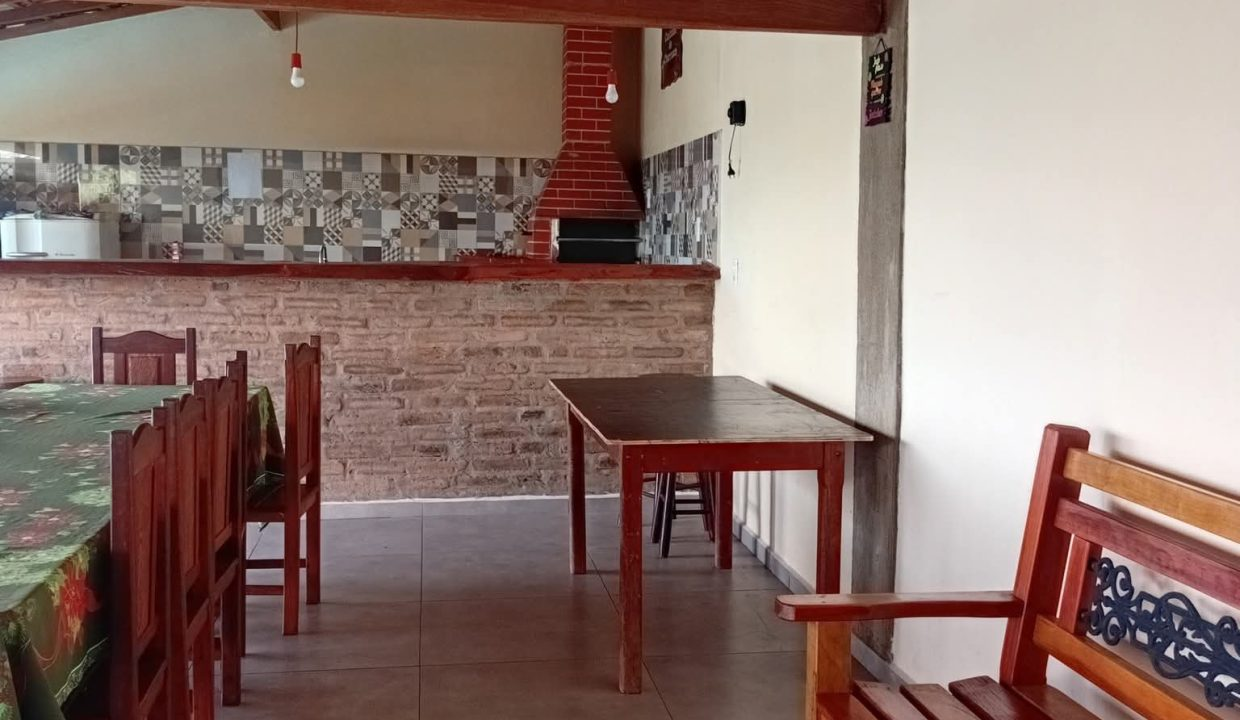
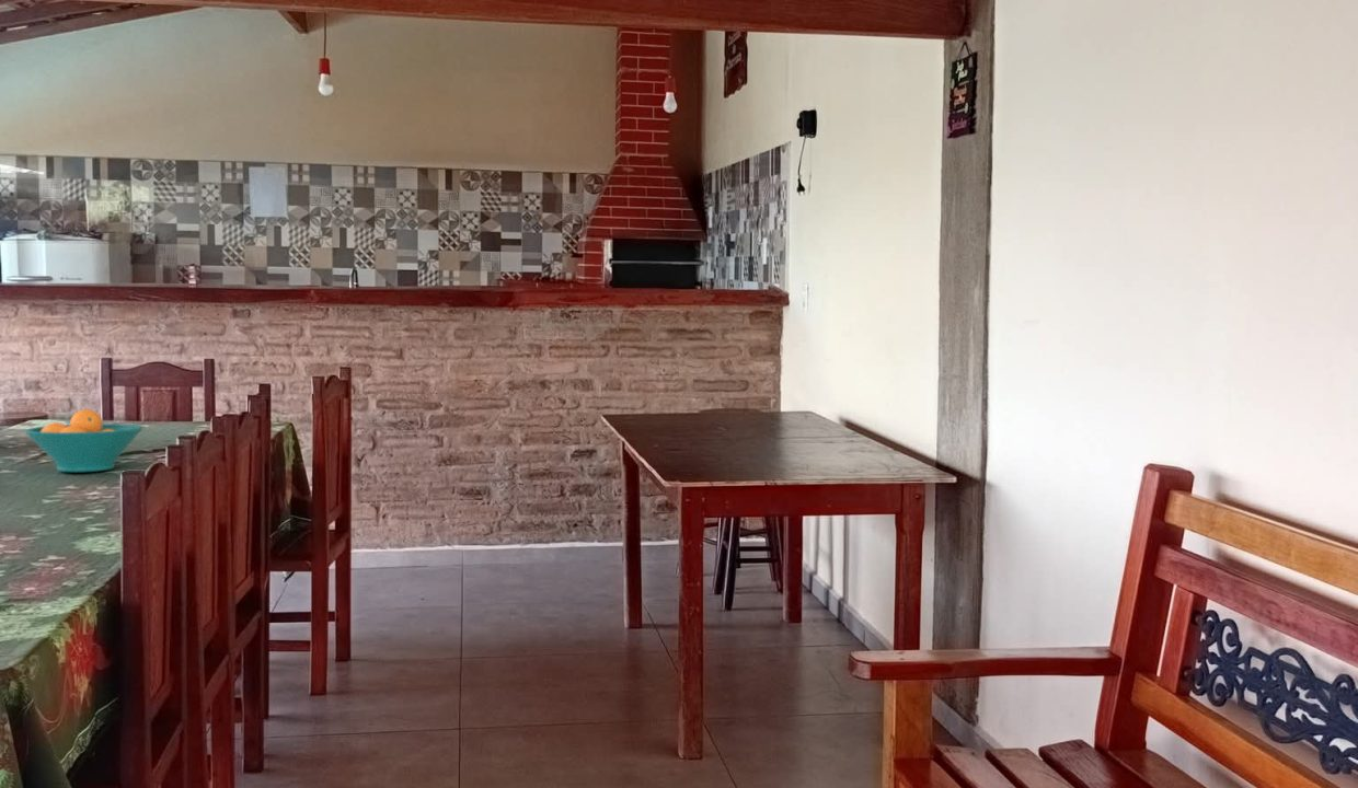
+ fruit bowl [24,408,143,473]
